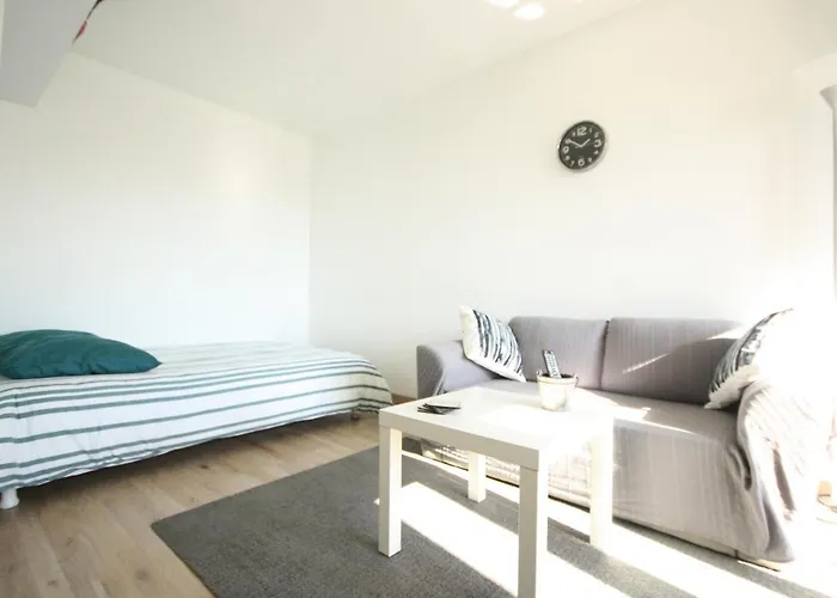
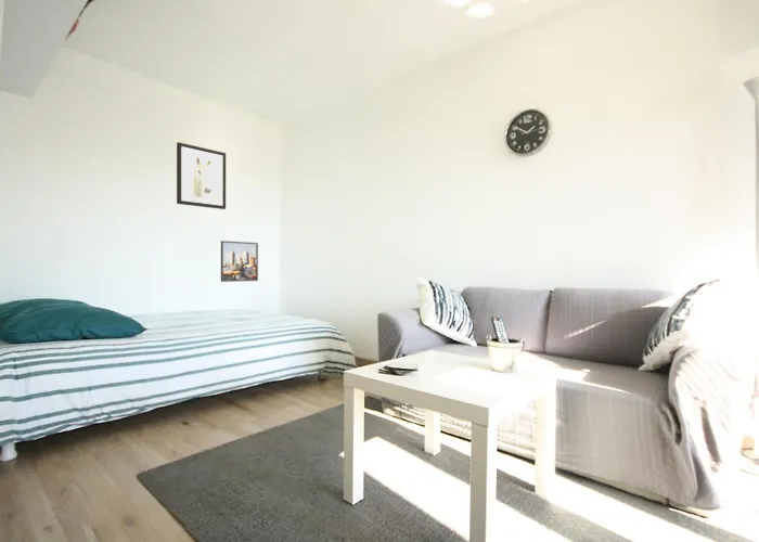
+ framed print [220,240,259,283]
+ wall art [176,141,227,210]
